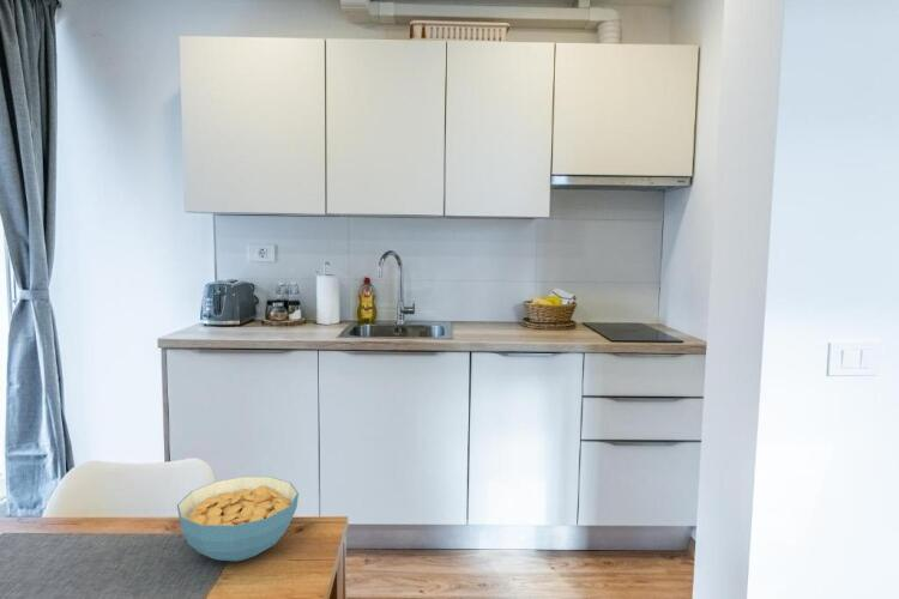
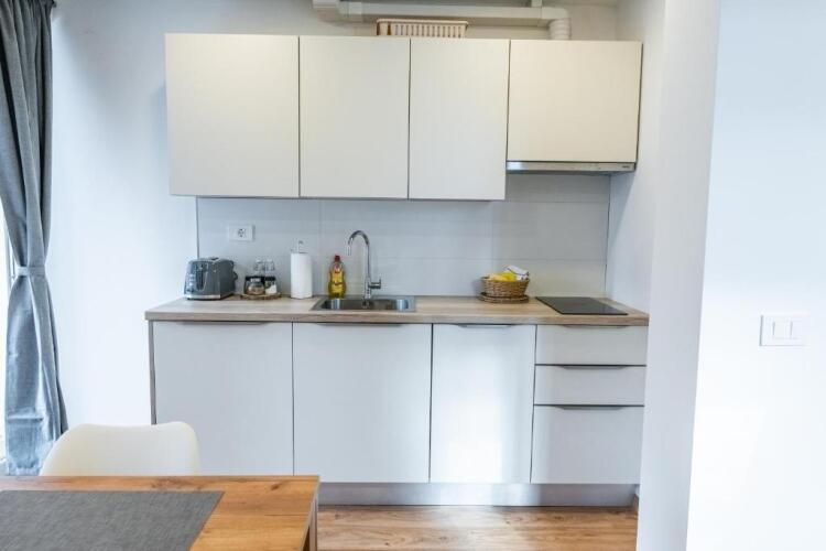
- cereal bowl [176,476,300,562]
